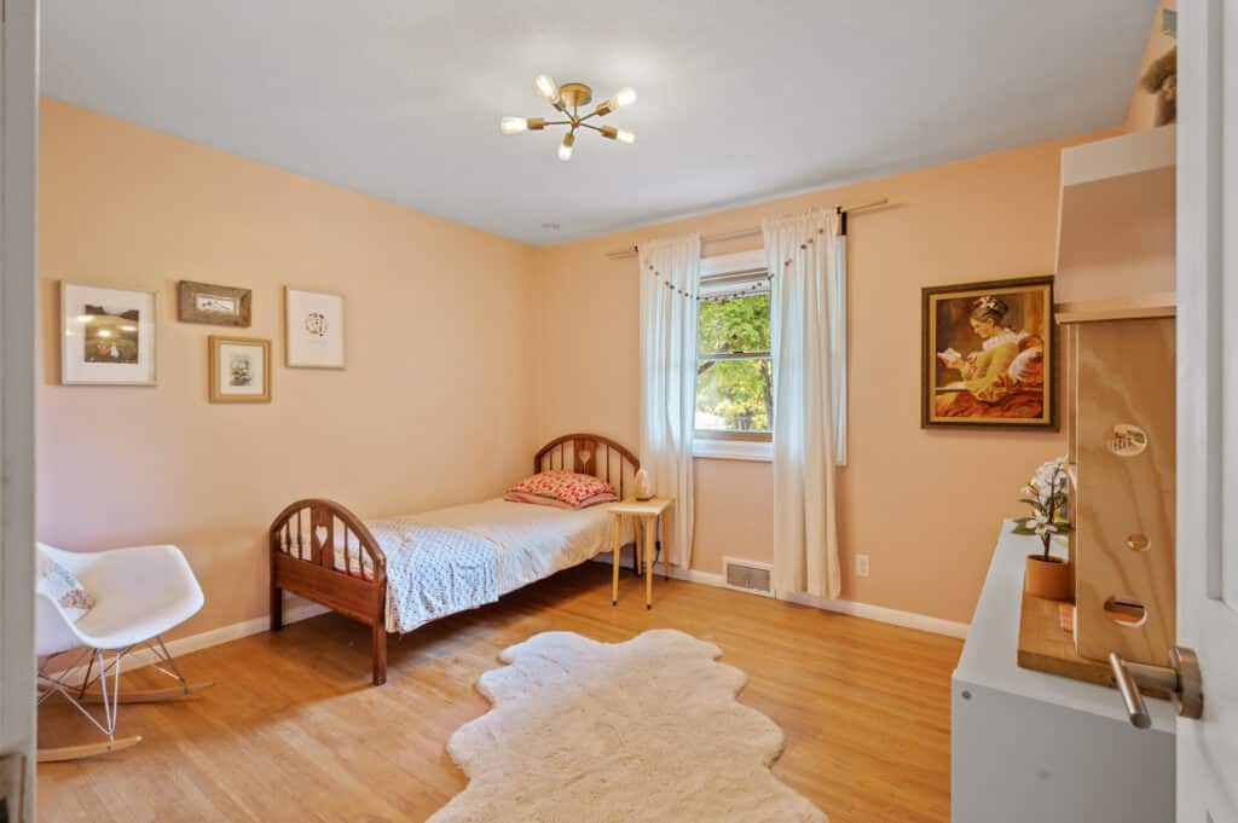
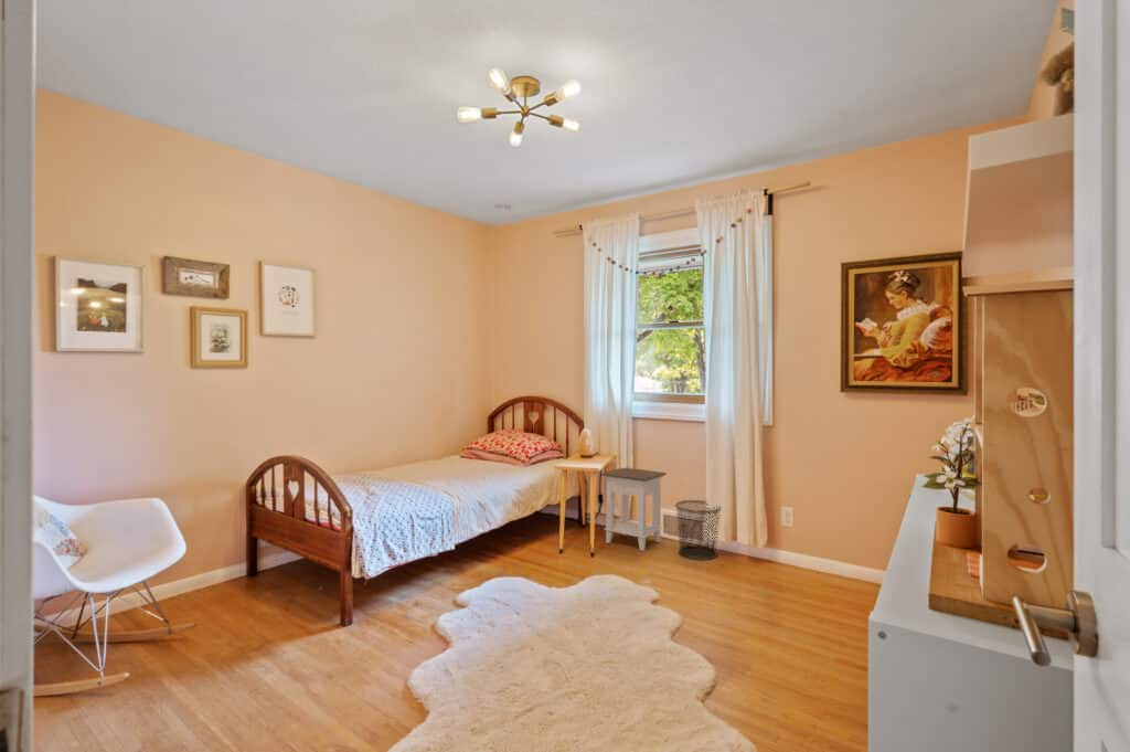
+ waste bin [674,499,723,561]
+ nightstand [599,467,668,552]
